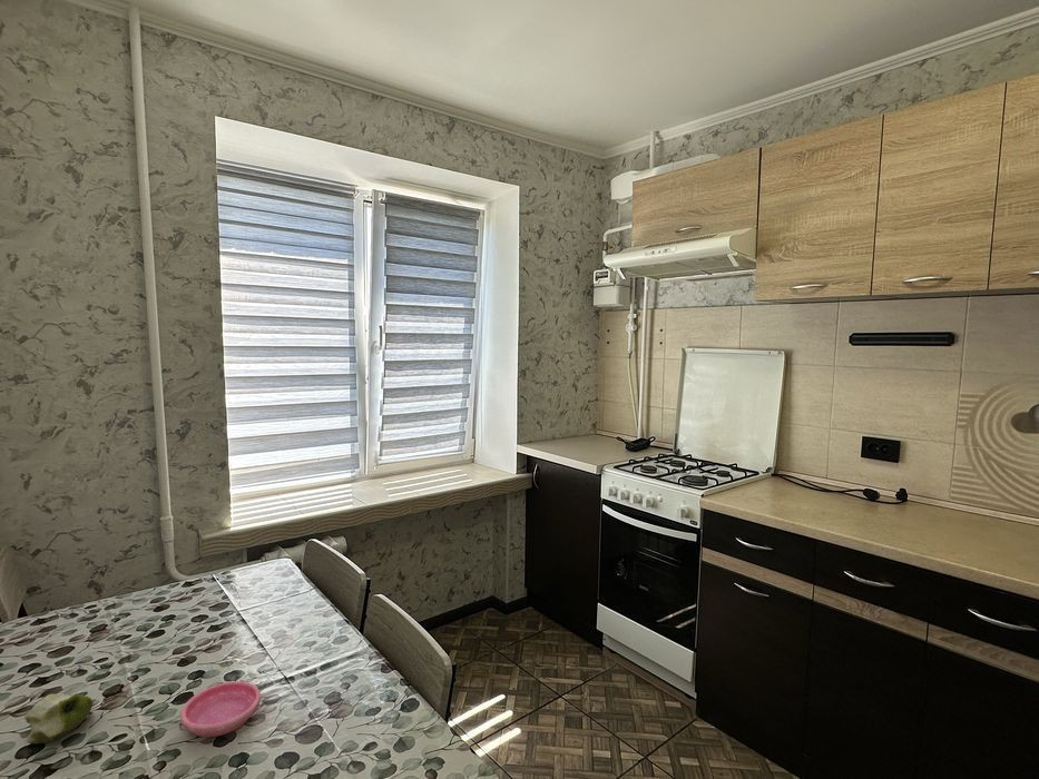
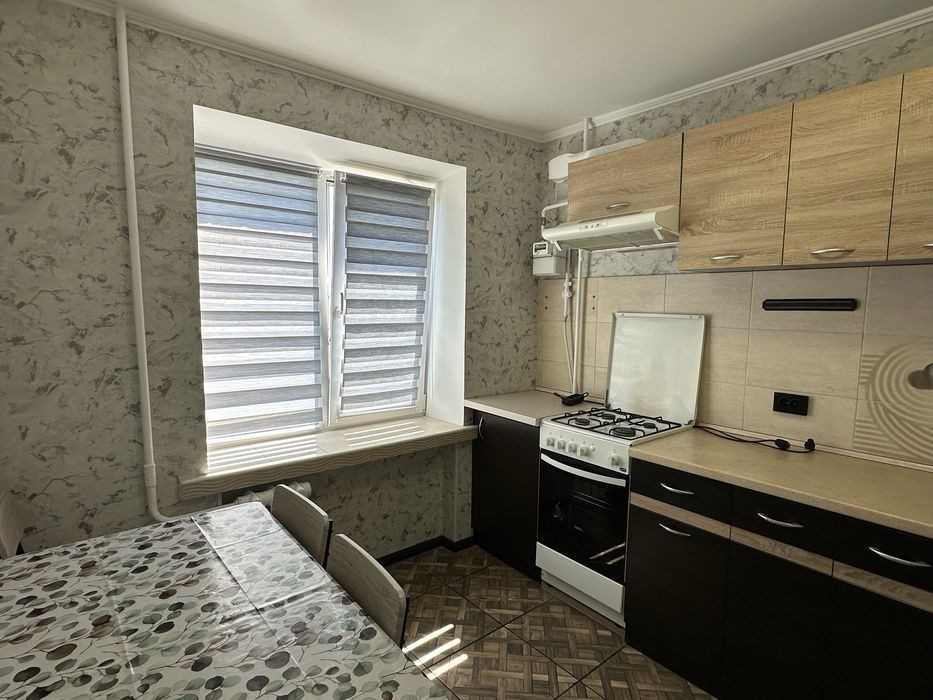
- fruit [23,692,95,745]
- saucer [179,680,262,738]
